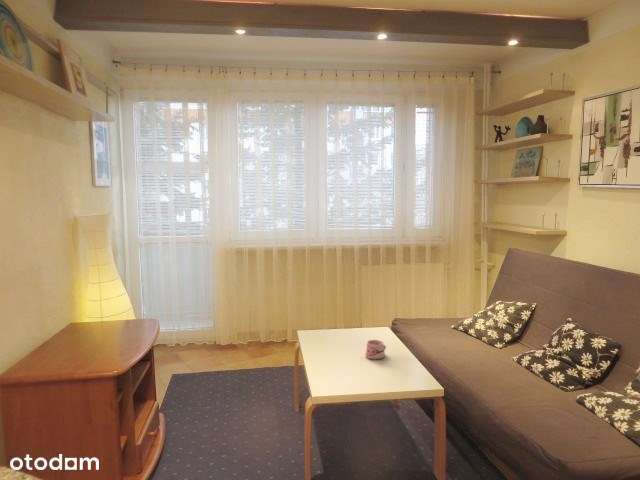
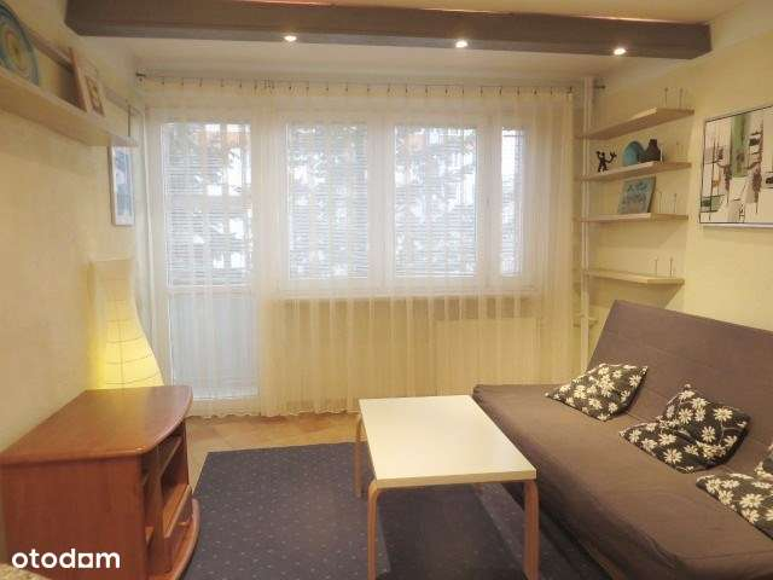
- mug [365,339,387,361]
